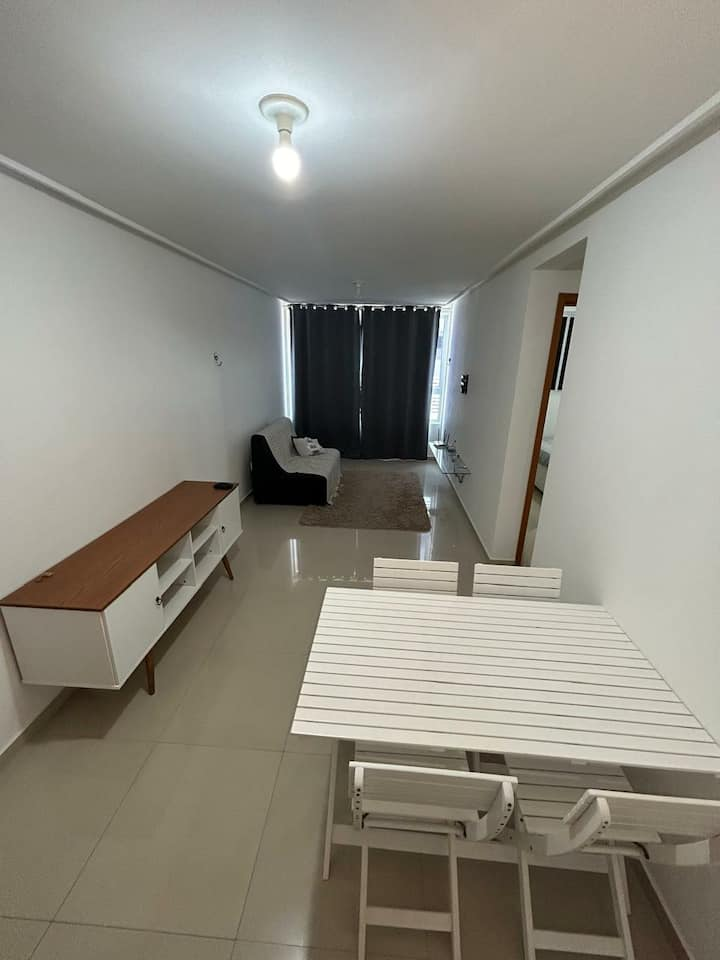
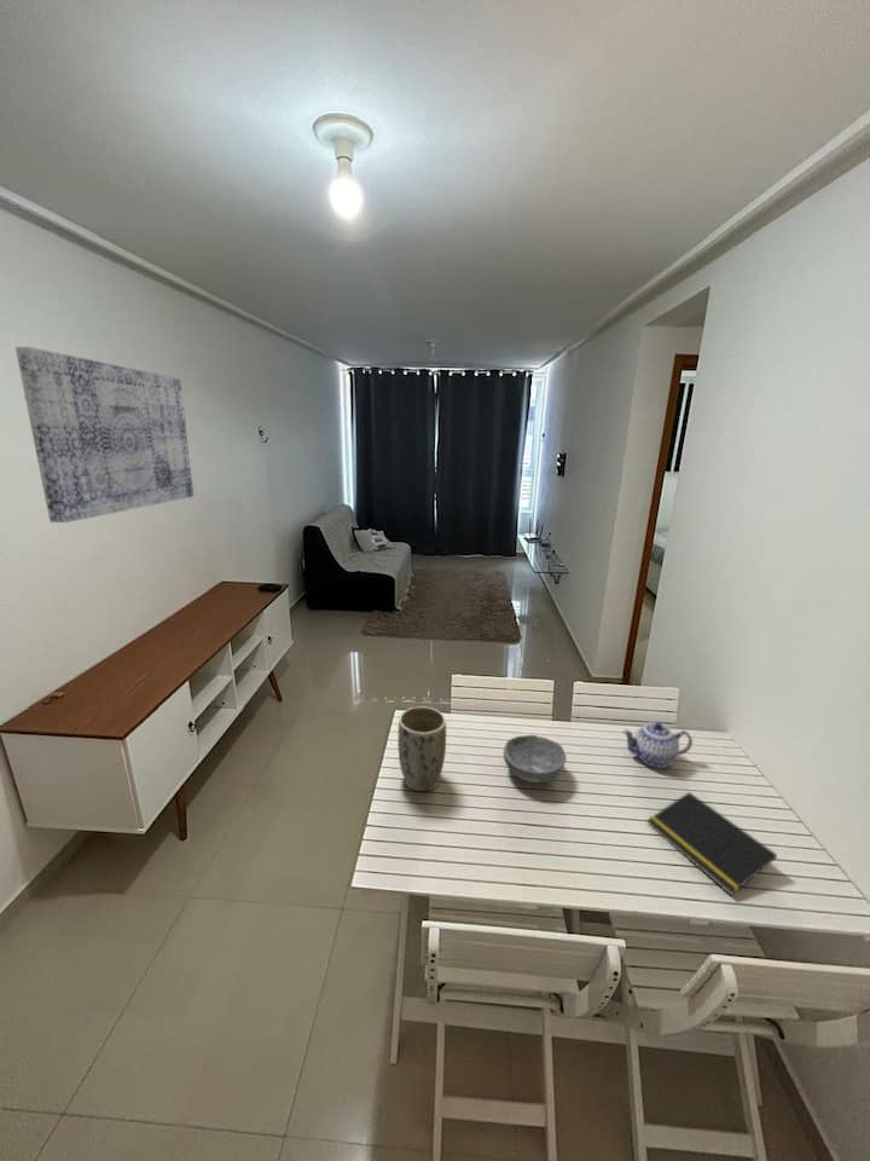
+ plant pot [396,705,447,792]
+ bowl [503,734,568,784]
+ notepad [645,791,778,896]
+ wall art [14,346,195,524]
+ teapot [621,721,694,769]
